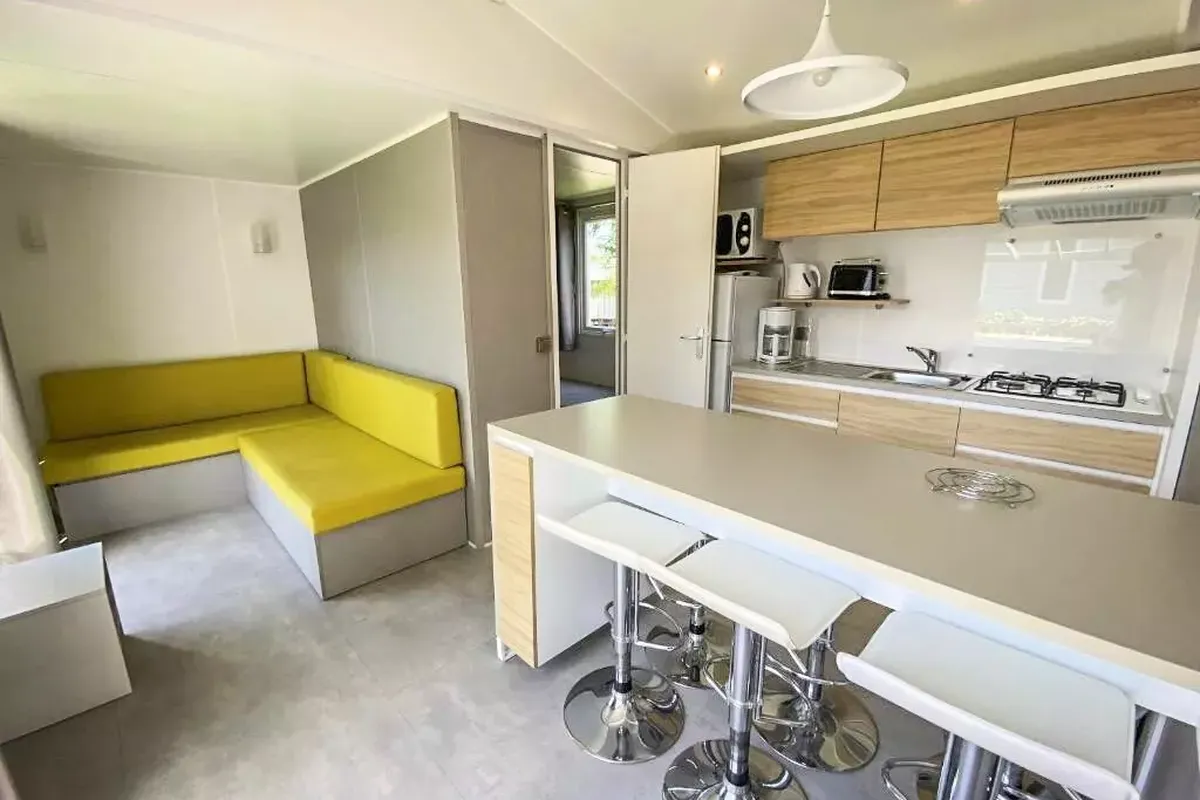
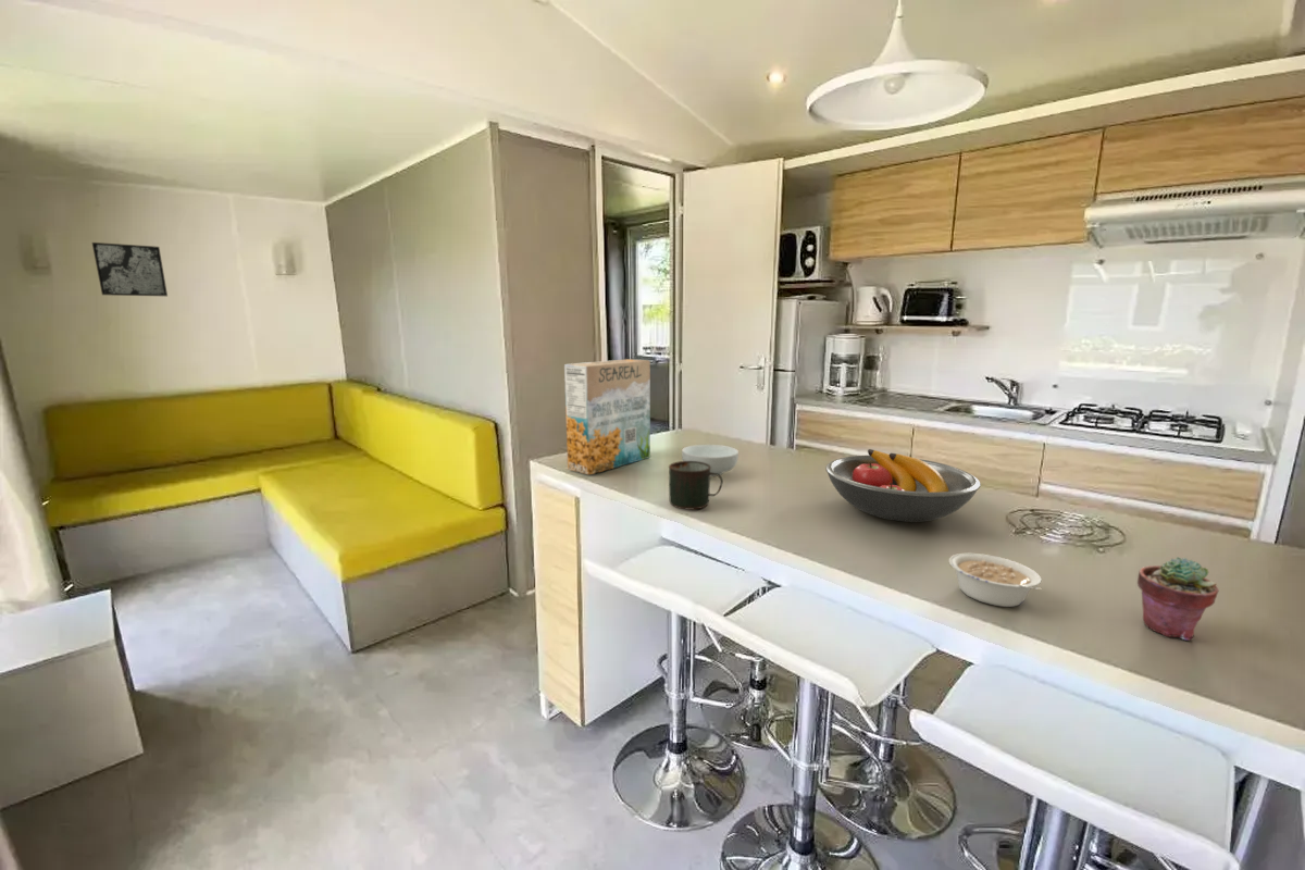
+ fruit bowl [824,448,982,523]
+ mug [668,460,724,511]
+ cereal box [563,358,651,476]
+ cereal bowl [681,444,739,477]
+ legume [948,552,1043,608]
+ wall art [91,241,169,297]
+ potted succulent [1136,556,1220,642]
